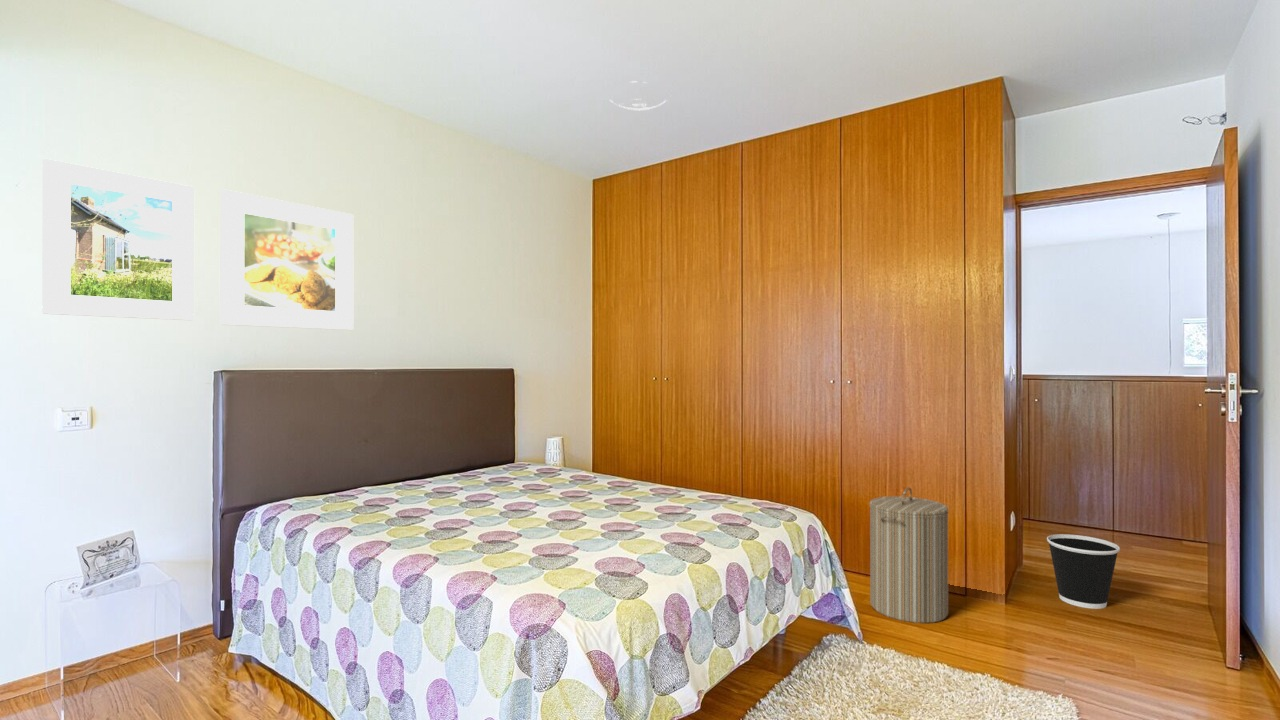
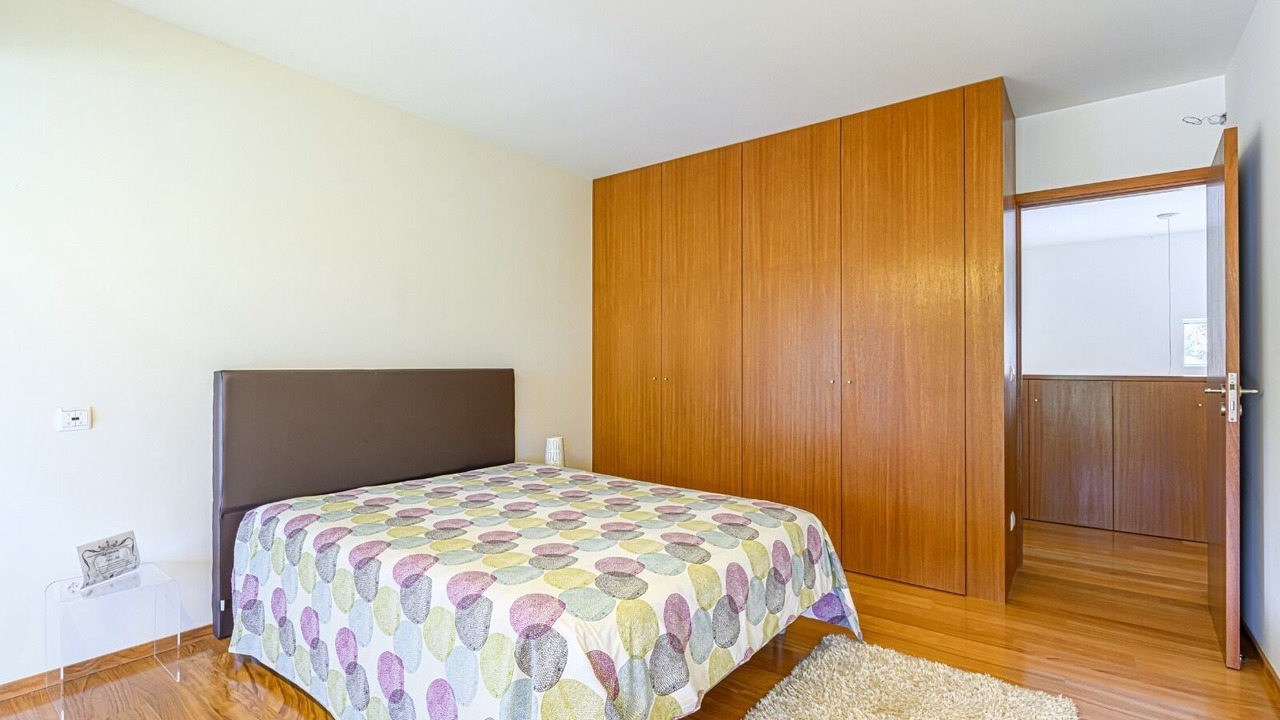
- laundry hamper [869,486,950,624]
- ceiling light [609,80,672,112]
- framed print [41,158,195,321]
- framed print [219,188,354,331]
- wastebasket [1046,533,1121,610]
